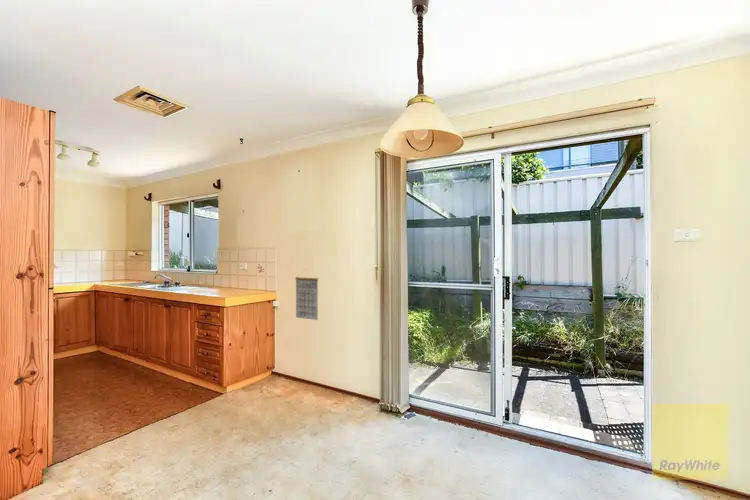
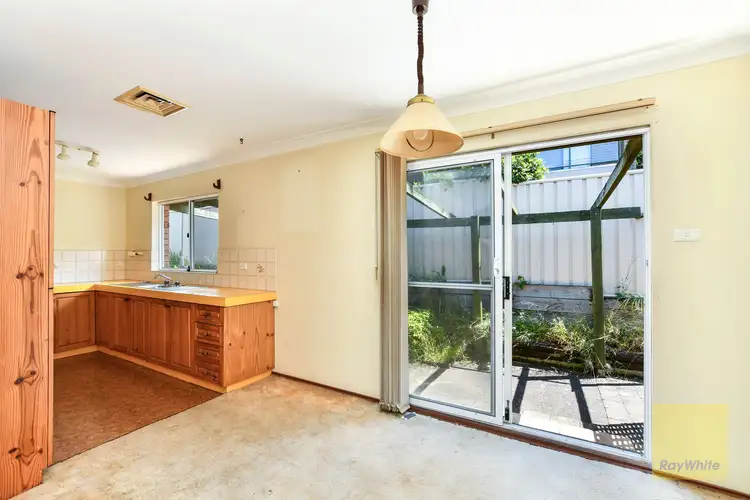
- calendar [294,269,319,321]
